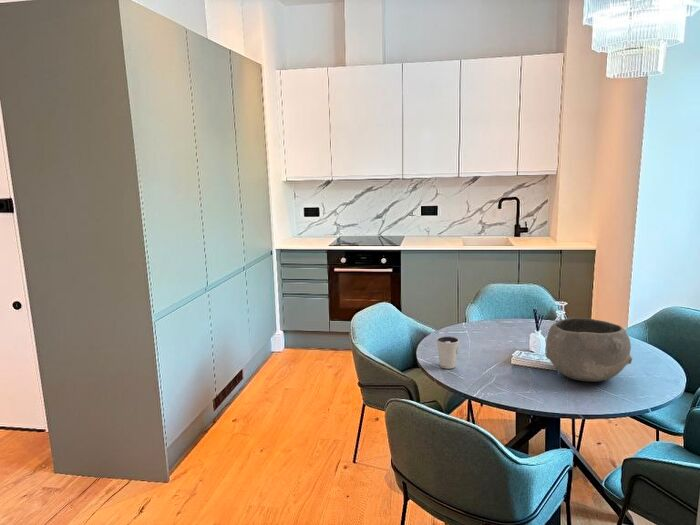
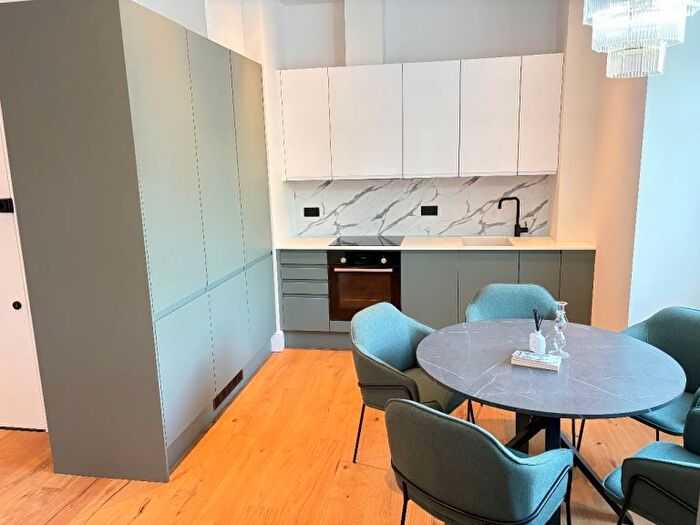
- bowl [545,317,633,383]
- dixie cup [436,335,460,370]
